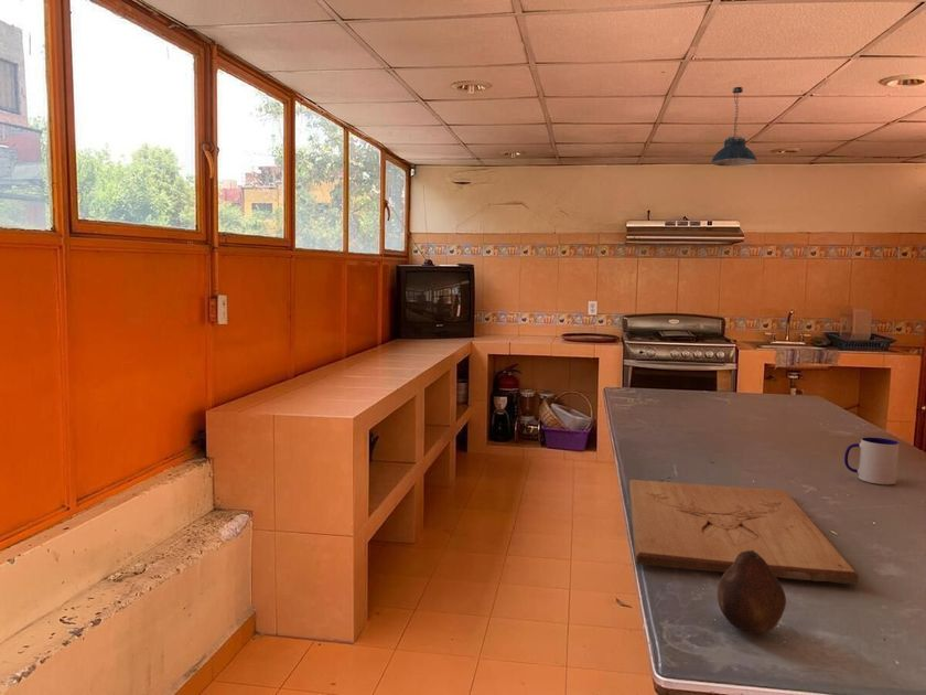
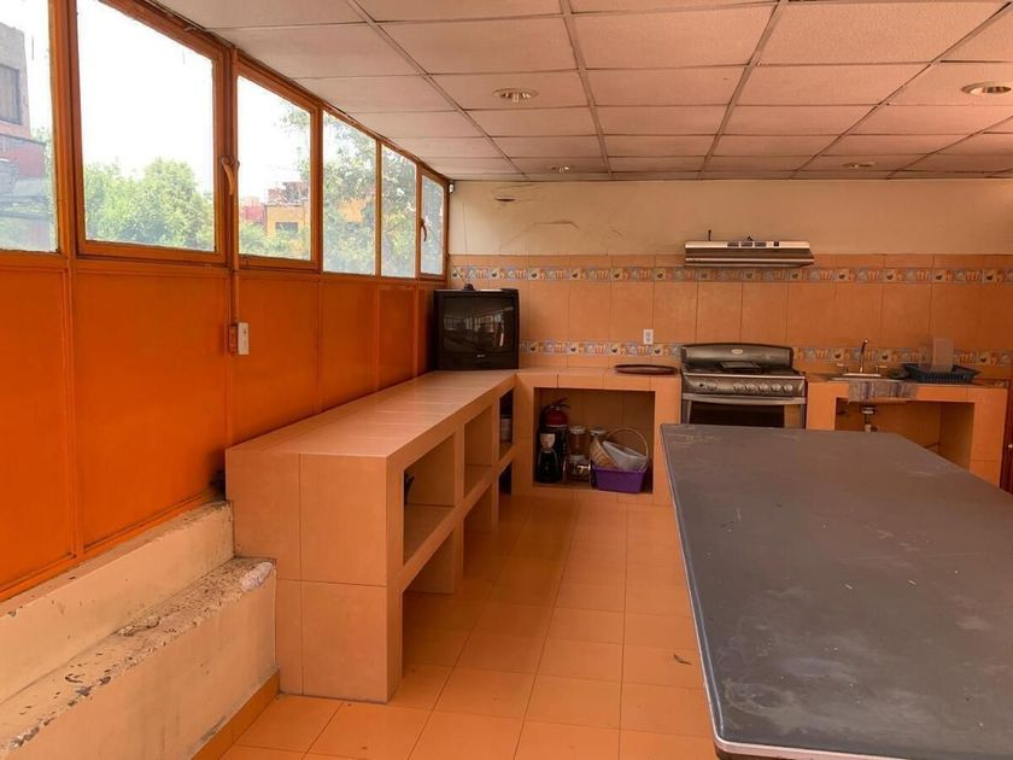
- cutting board [628,479,860,586]
- mug [843,437,901,485]
- pendant light [710,86,757,168]
- fruit [717,550,787,634]
